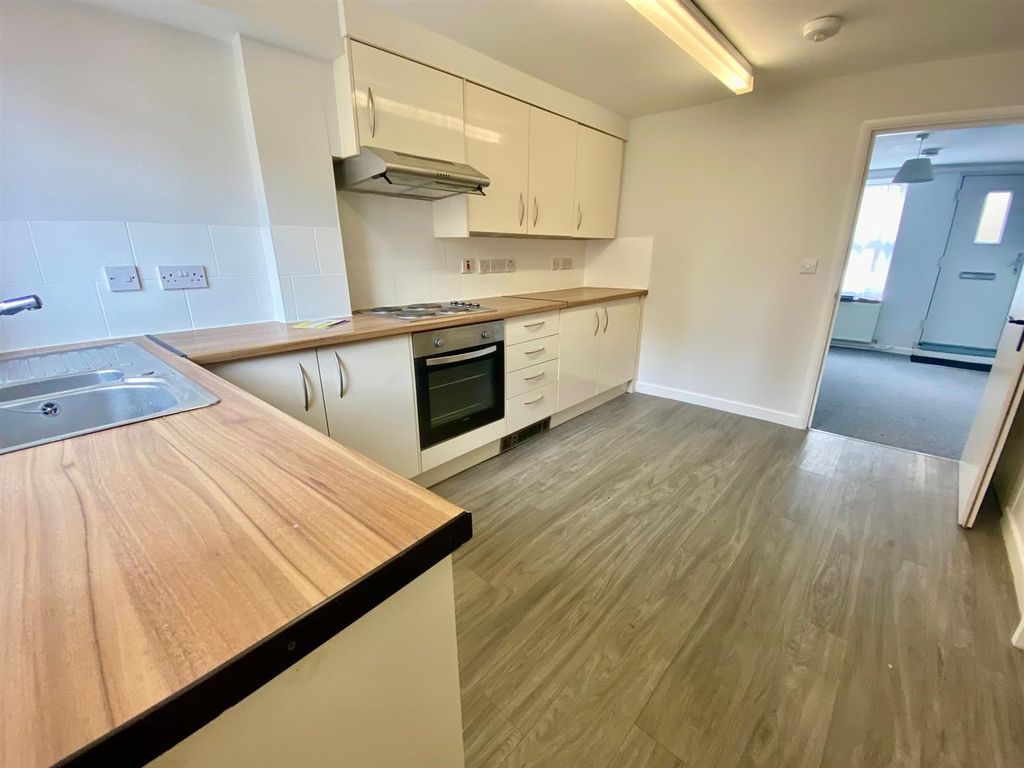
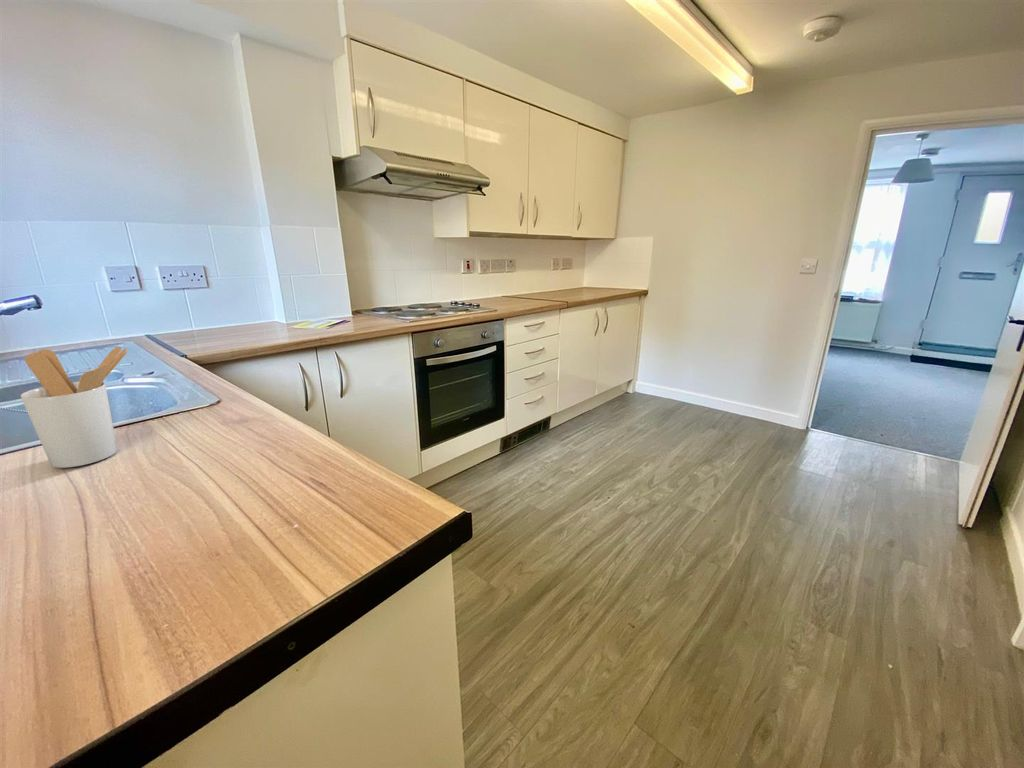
+ utensil holder [20,346,130,469]
